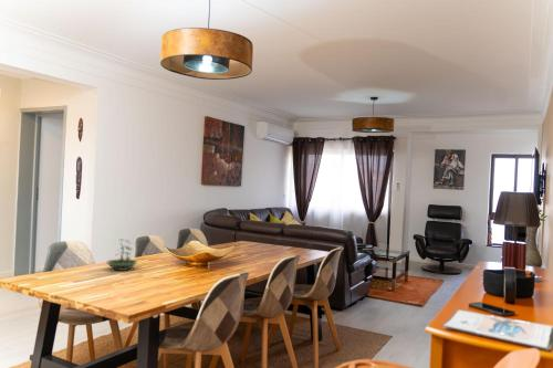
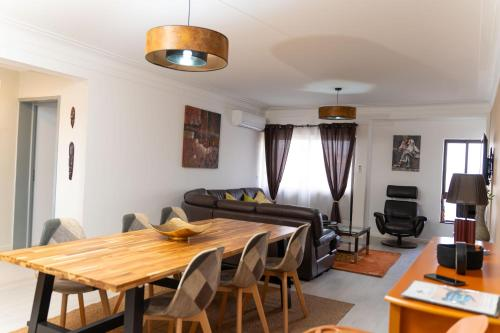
- terrarium [105,238,139,272]
